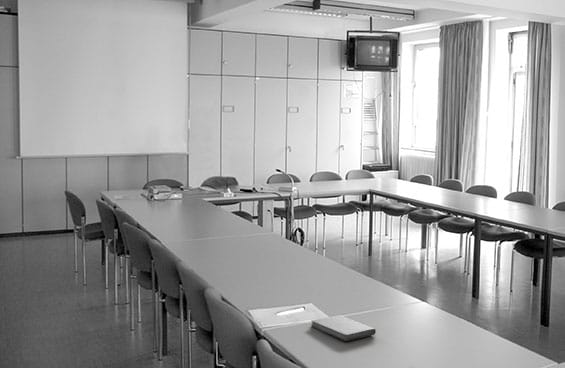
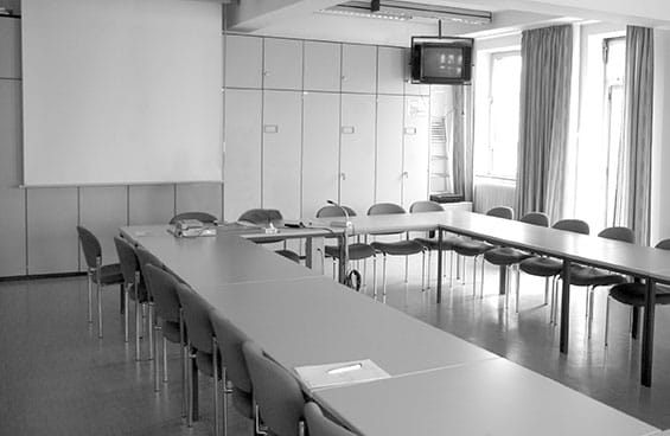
- notebook [310,314,377,342]
